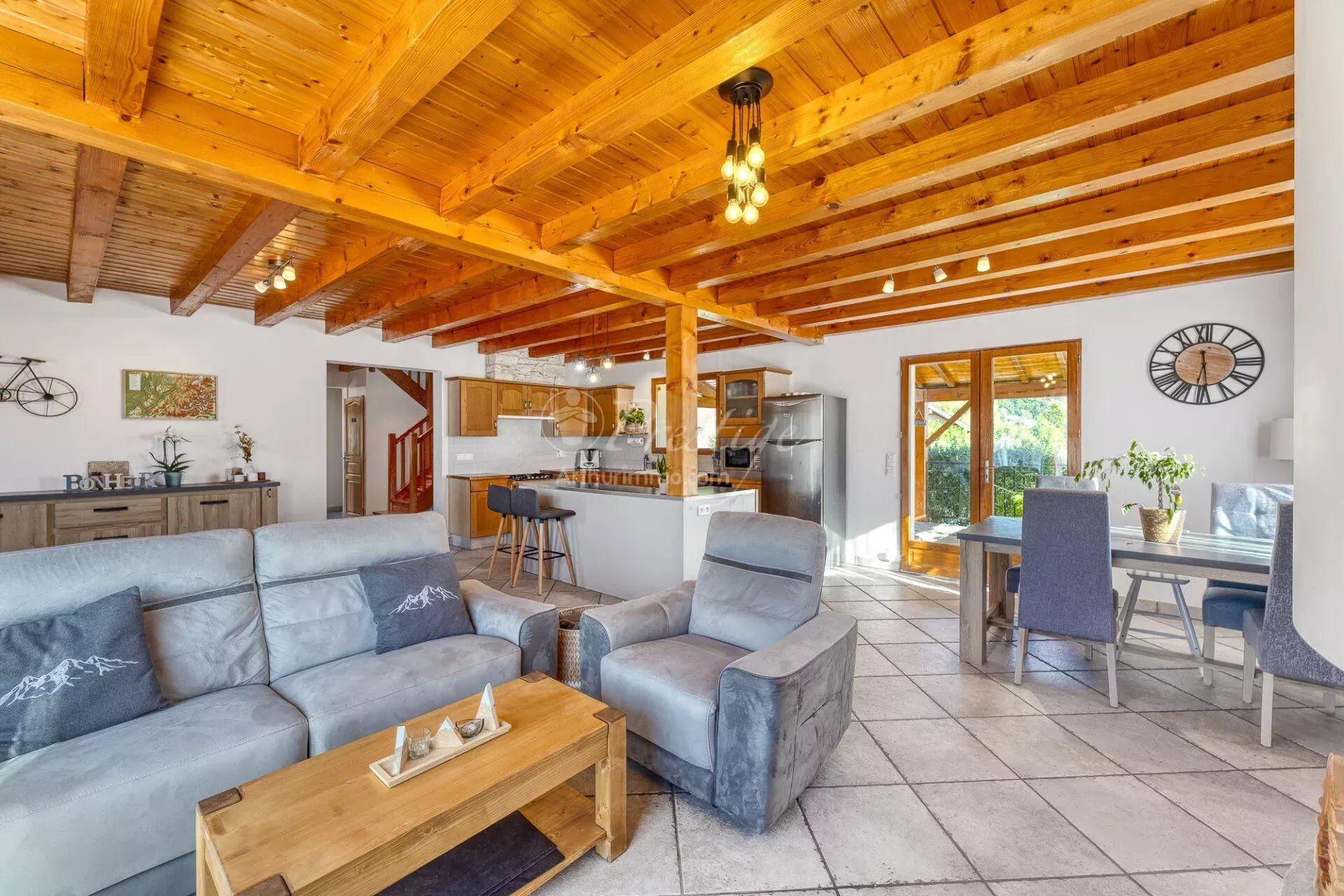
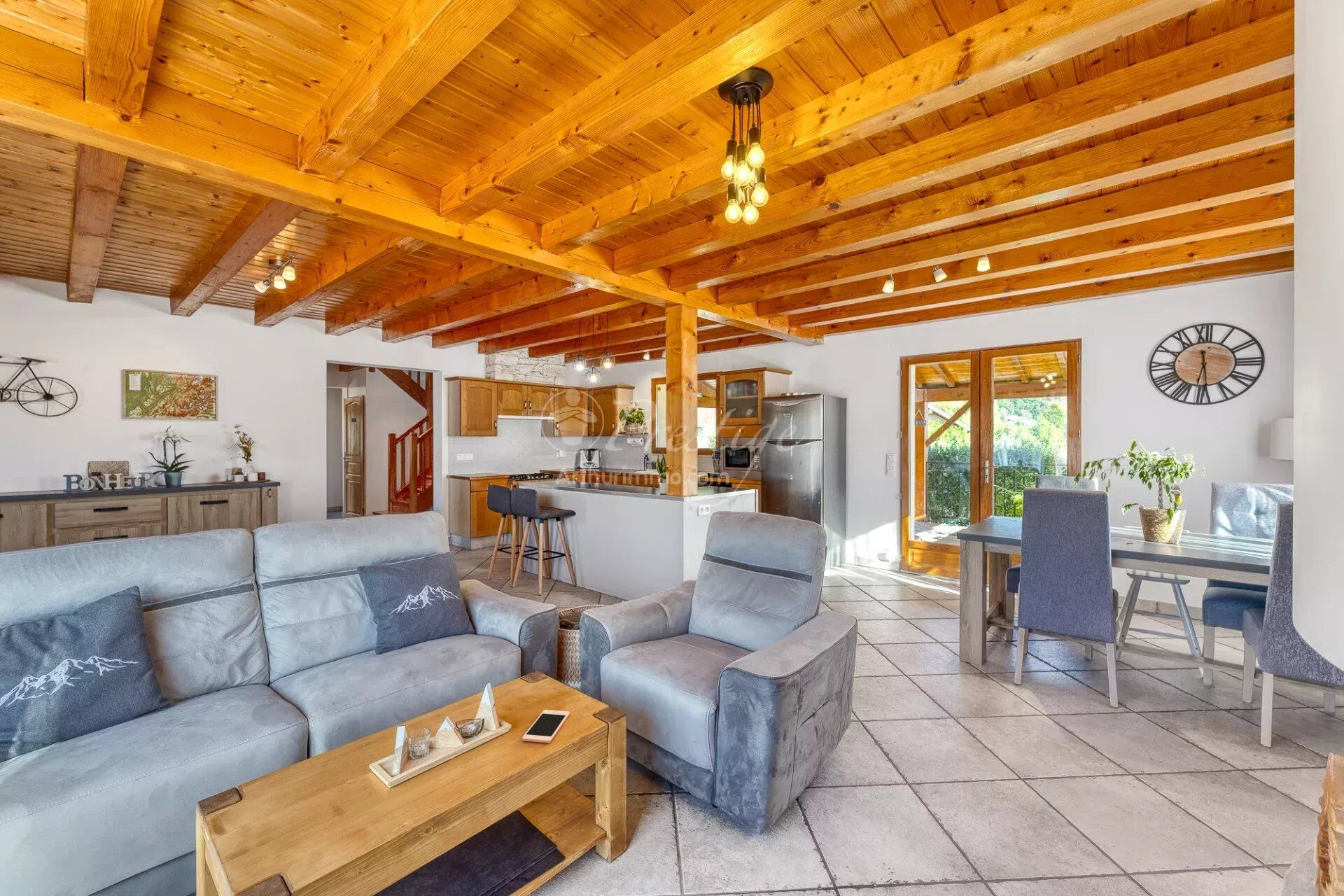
+ cell phone [521,709,570,743]
